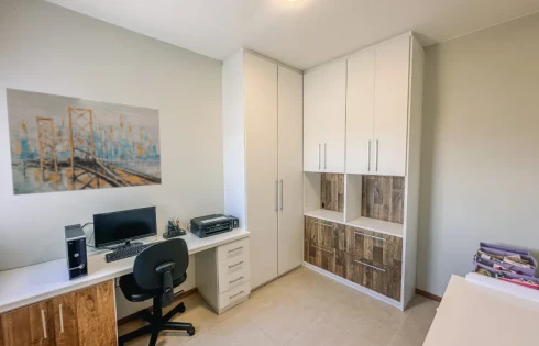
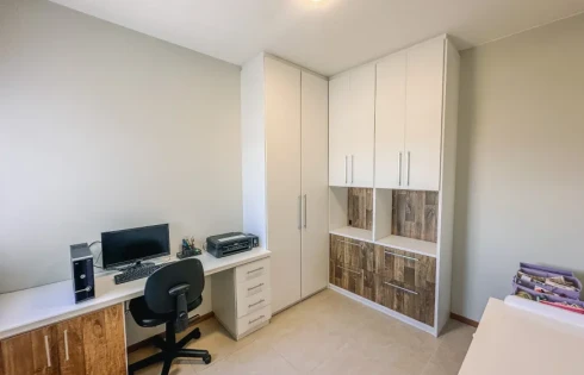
- wall art [4,87,163,197]
